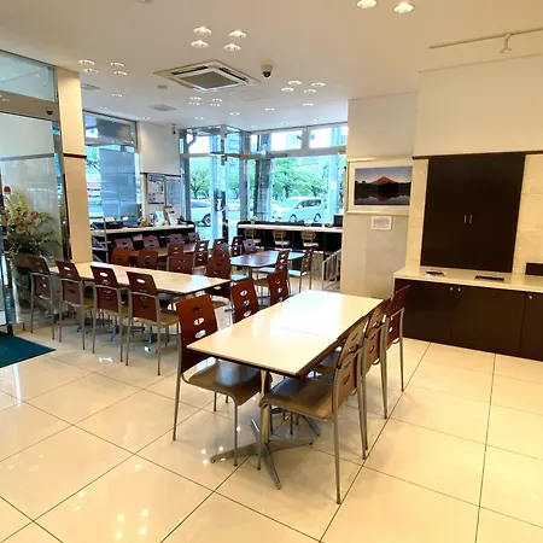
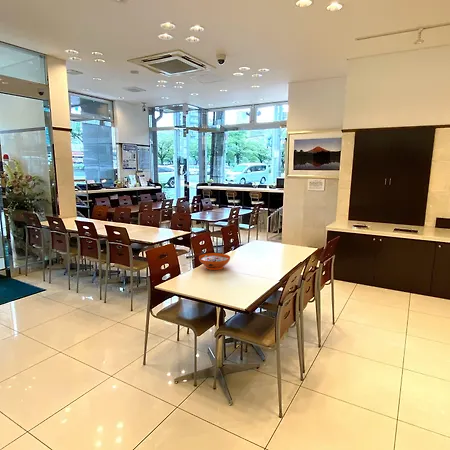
+ decorative bowl [198,252,231,271]
